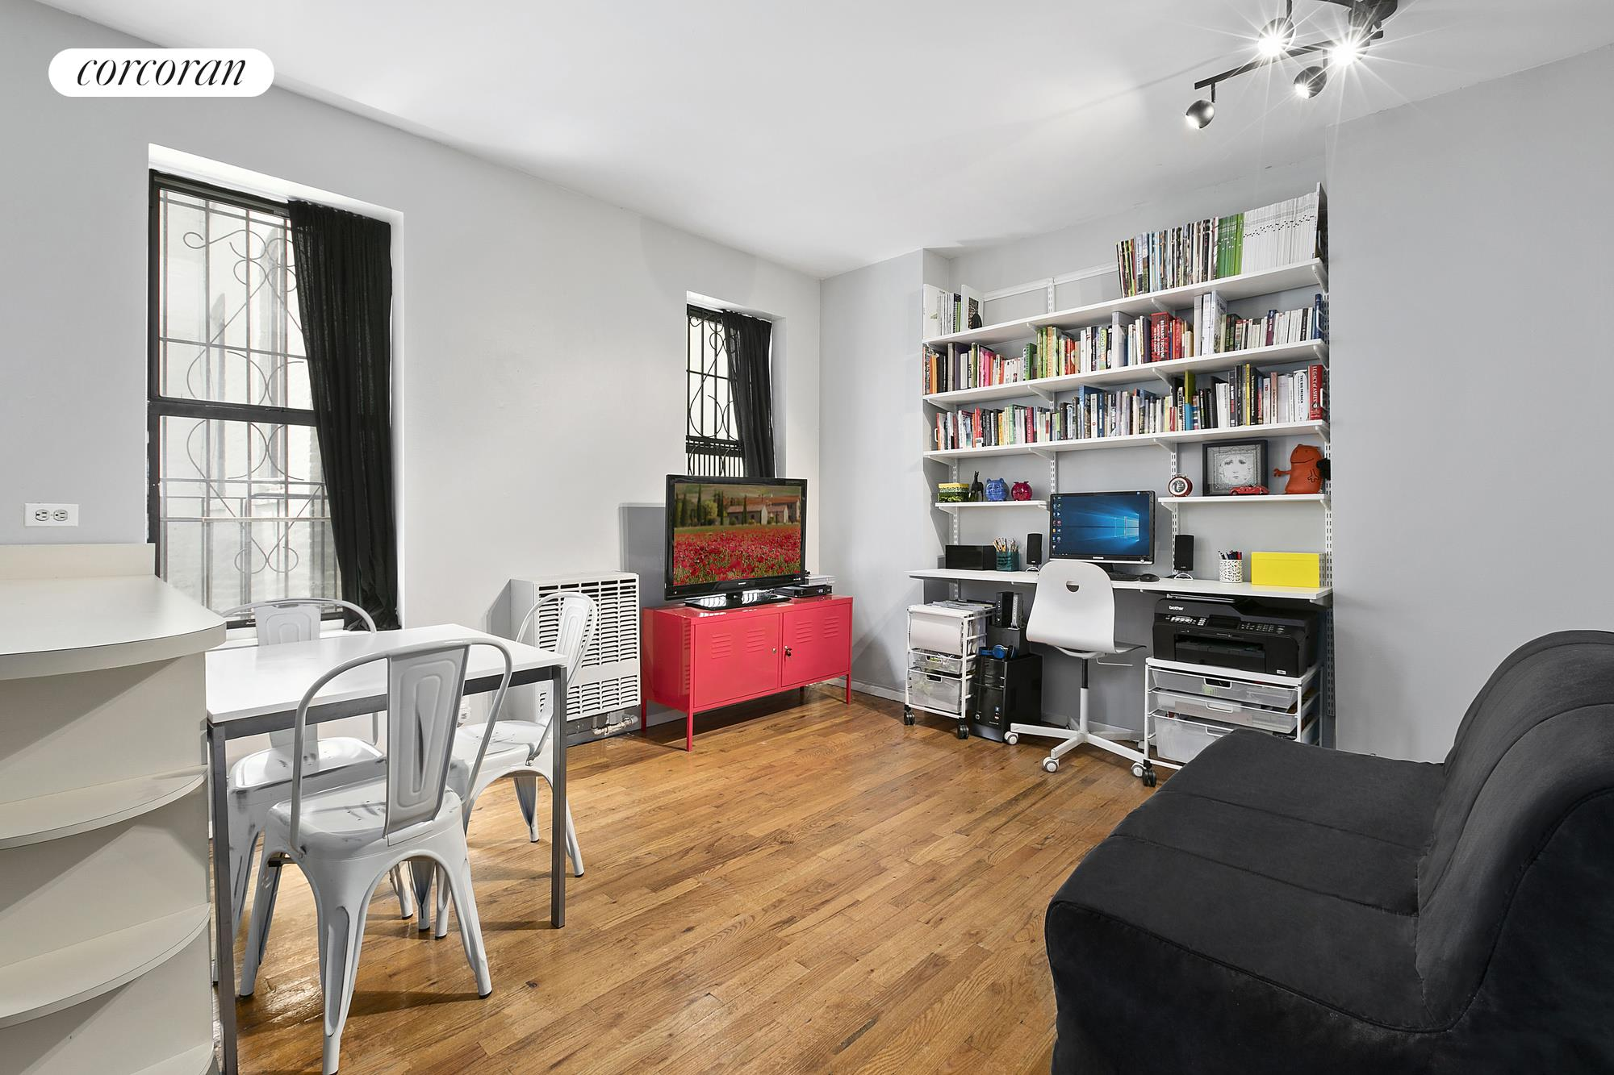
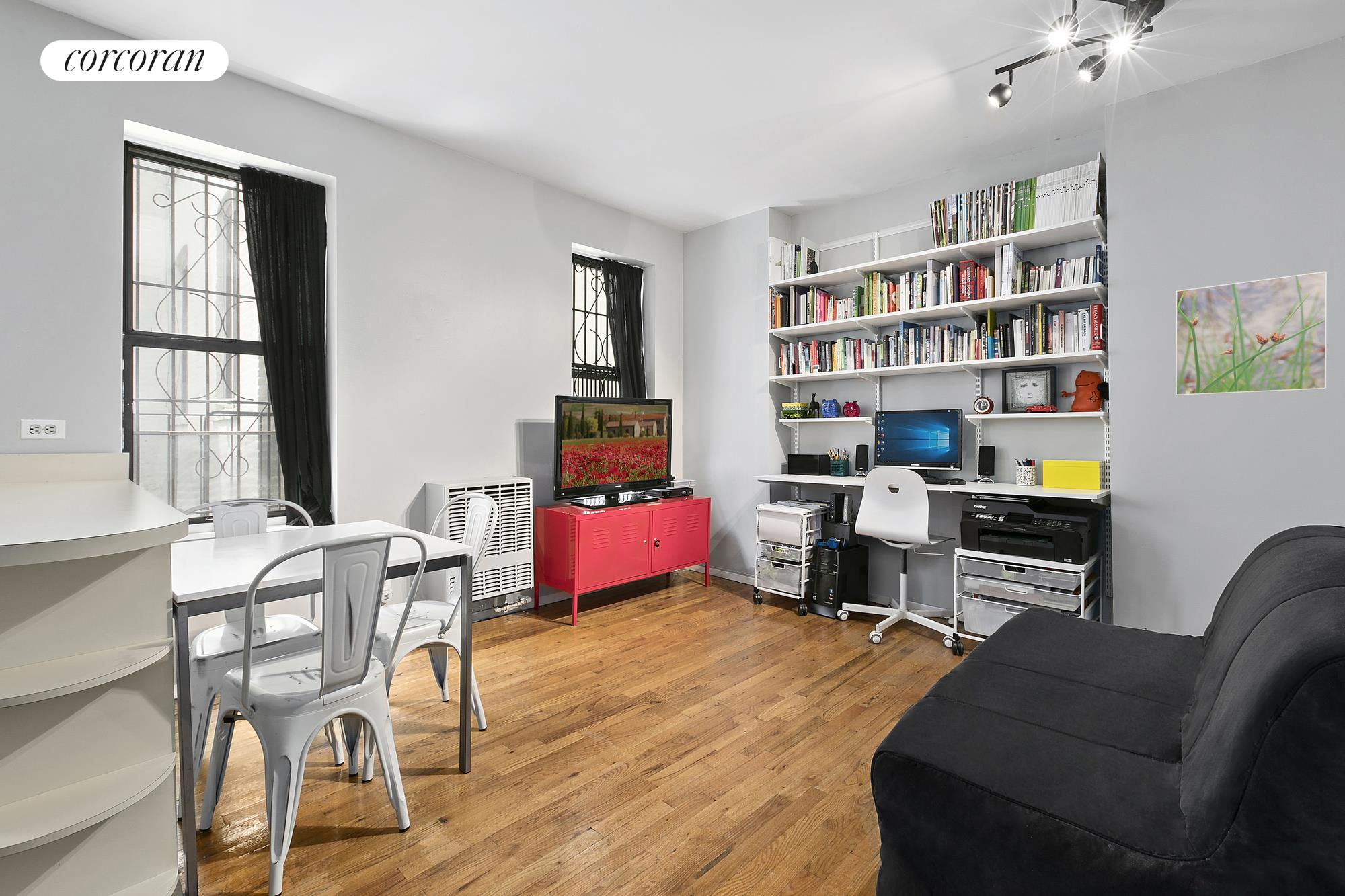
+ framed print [1175,271,1327,396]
